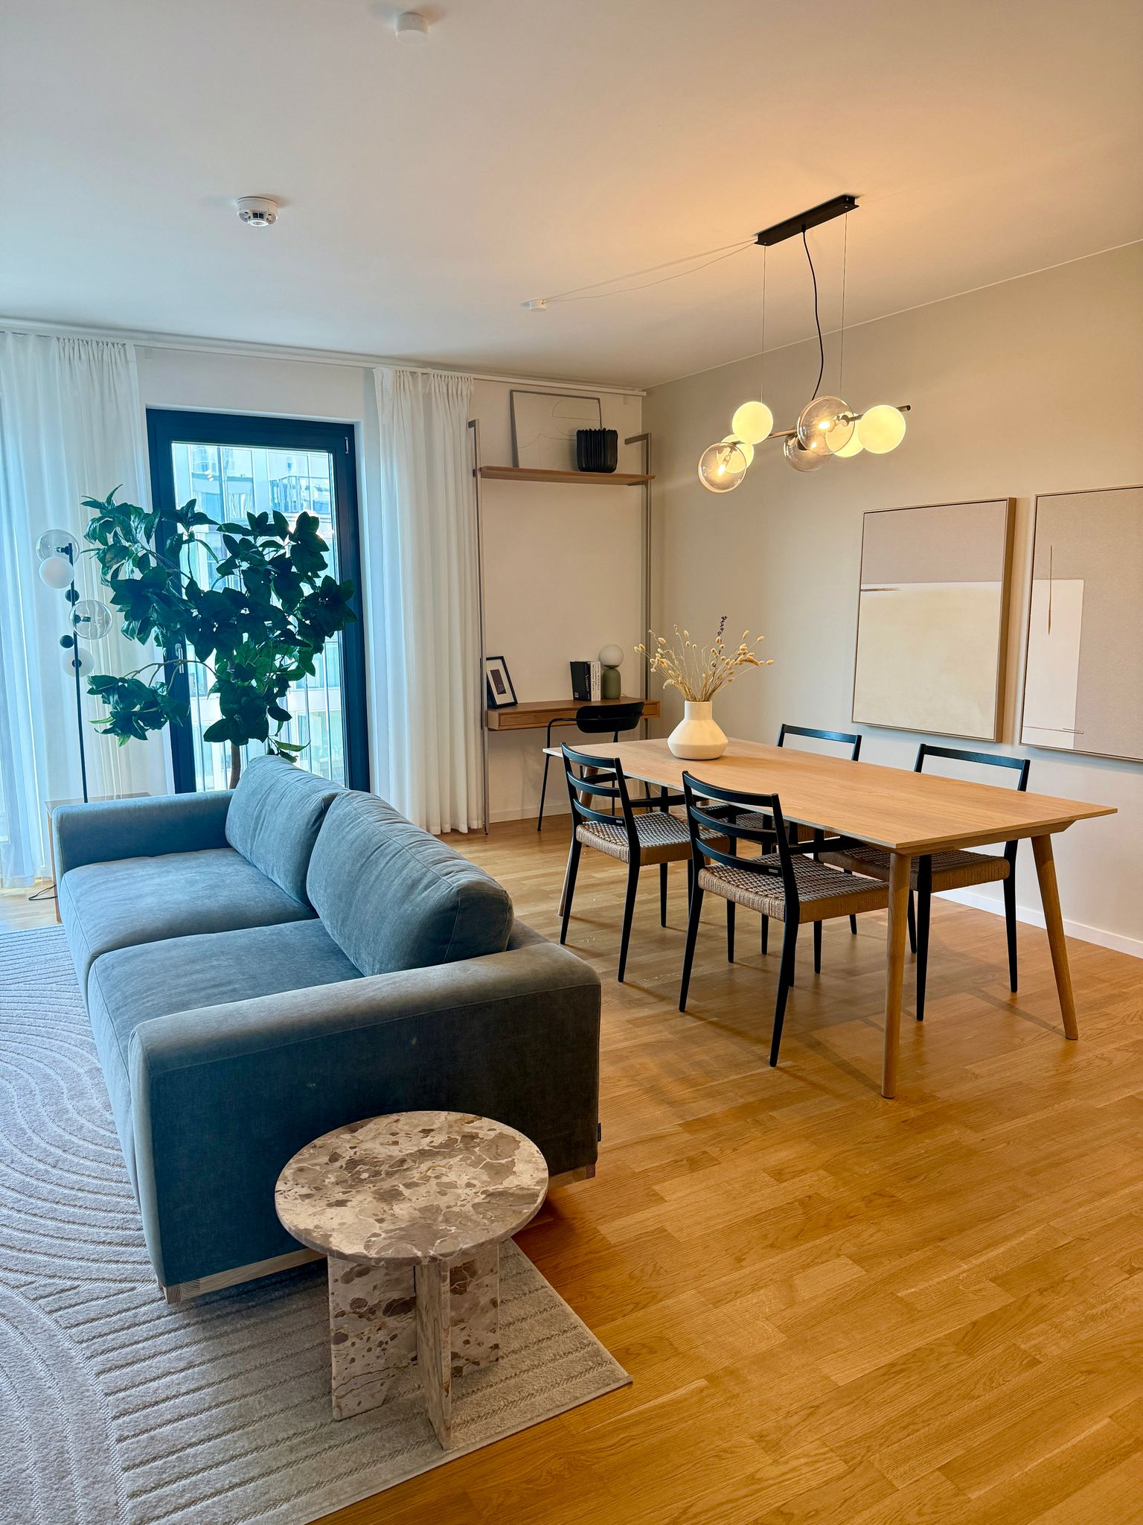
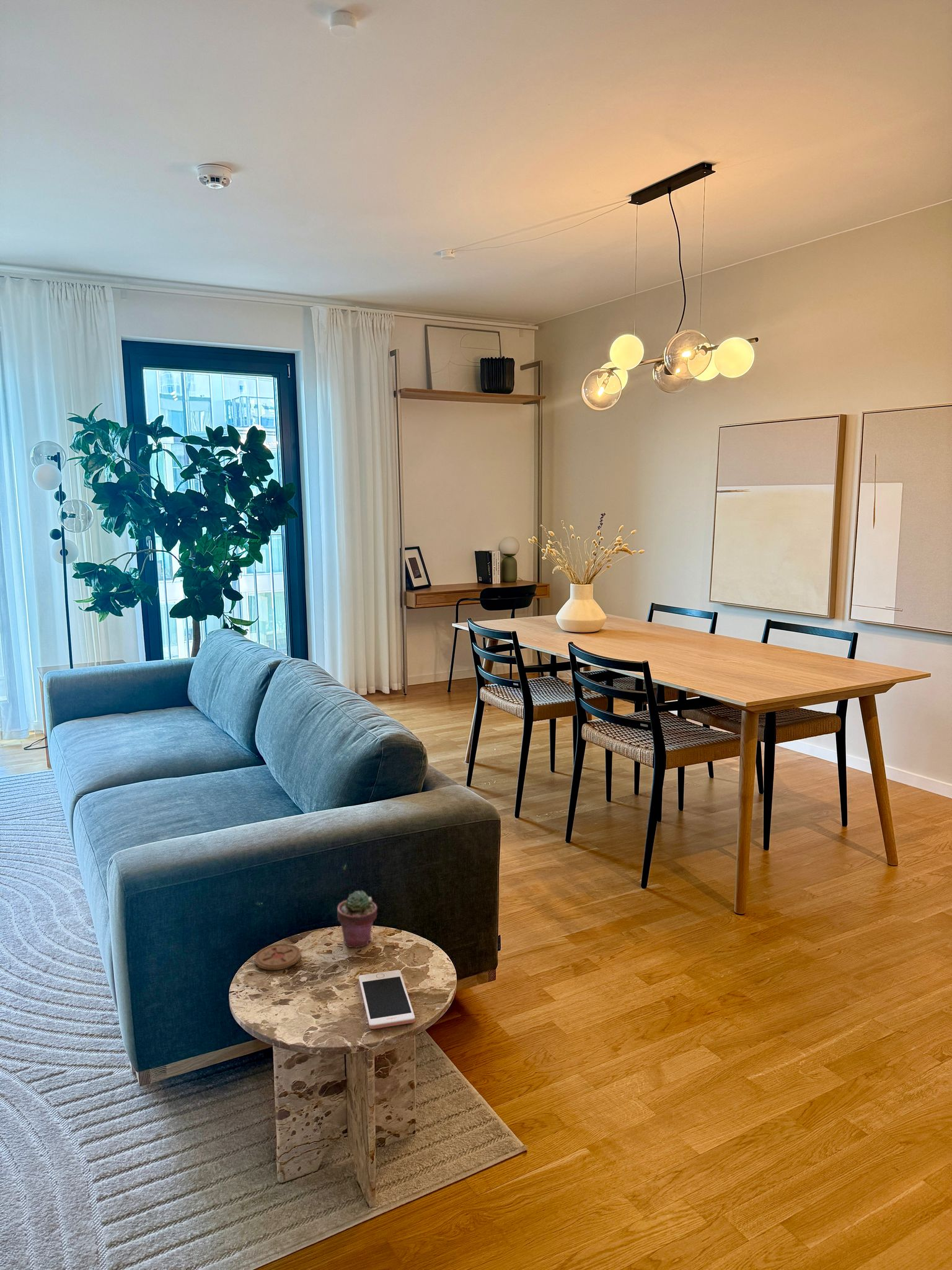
+ cell phone [358,969,416,1029]
+ potted succulent [337,890,378,948]
+ coaster [254,943,302,970]
